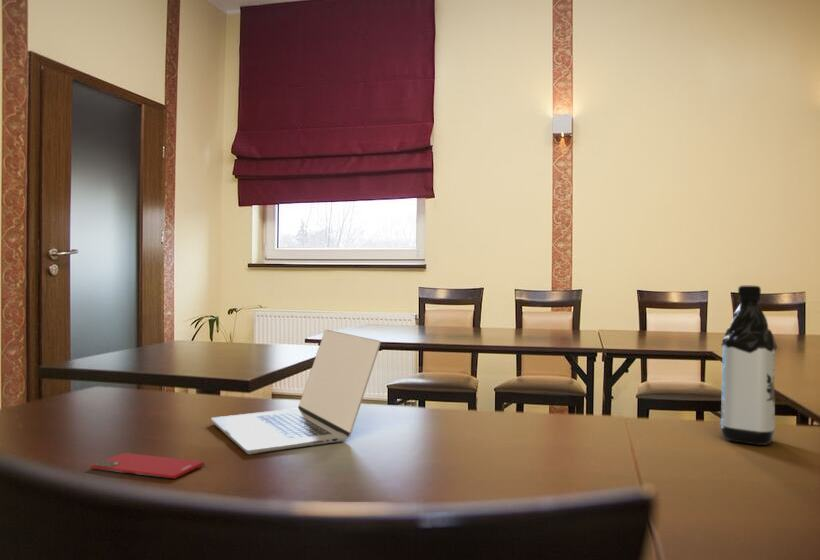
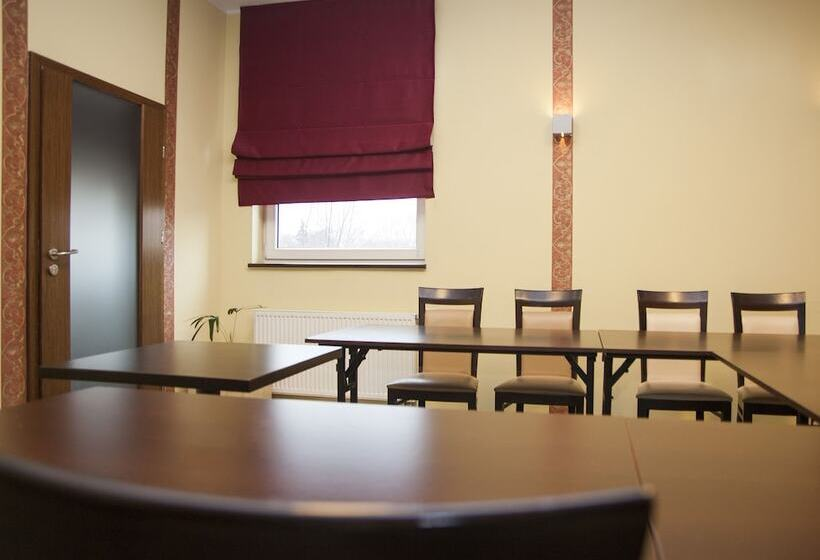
- smartphone [88,452,205,480]
- water bottle [720,285,778,446]
- laptop [210,329,382,455]
